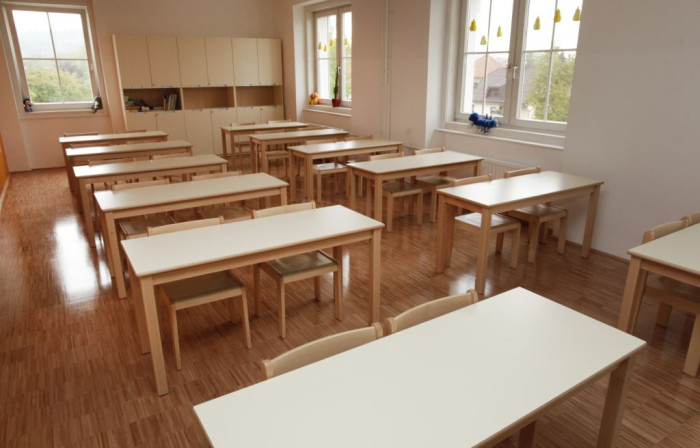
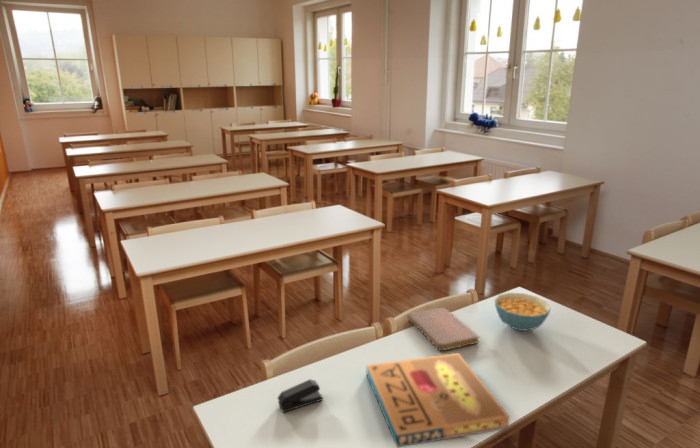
+ cereal bowl [494,292,552,332]
+ stapler [277,378,324,413]
+ notebook [406,307,481,352]
+ pizza box [366,352,511,448]
